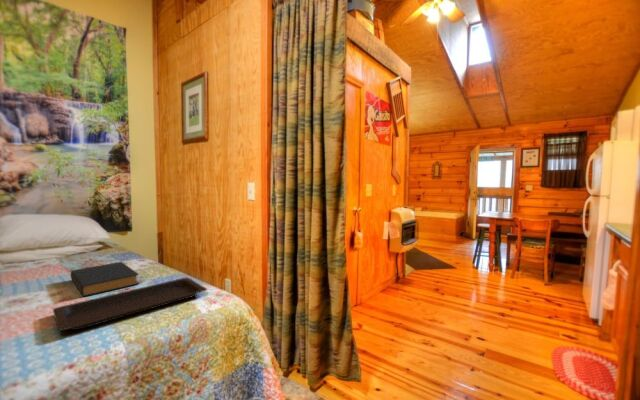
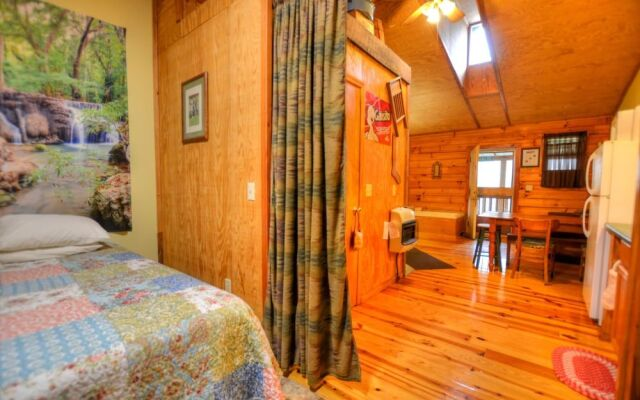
- hardback book [70,261,140,297]
- serving tray [52,277,208,332]
